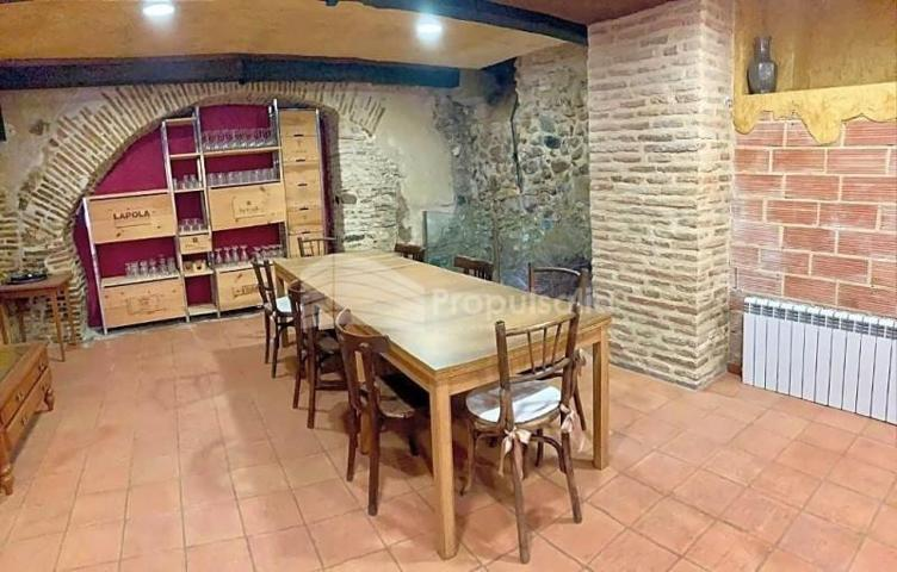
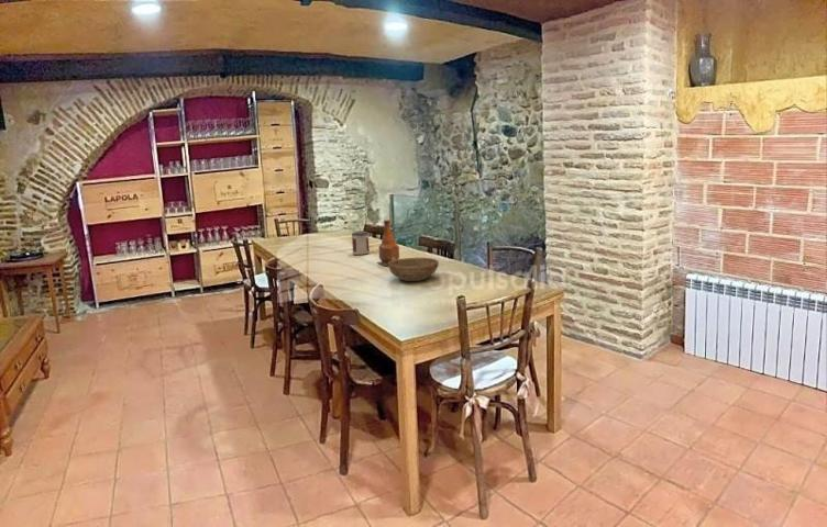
+ jar [351,231,371,256]
+ bottle [377,218,400,267]
+ bowl [387,257,440,282]
